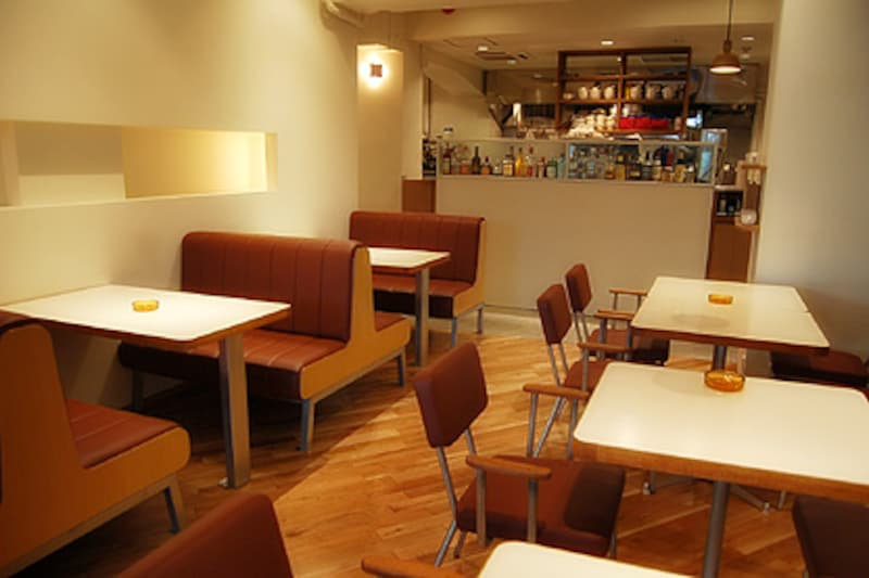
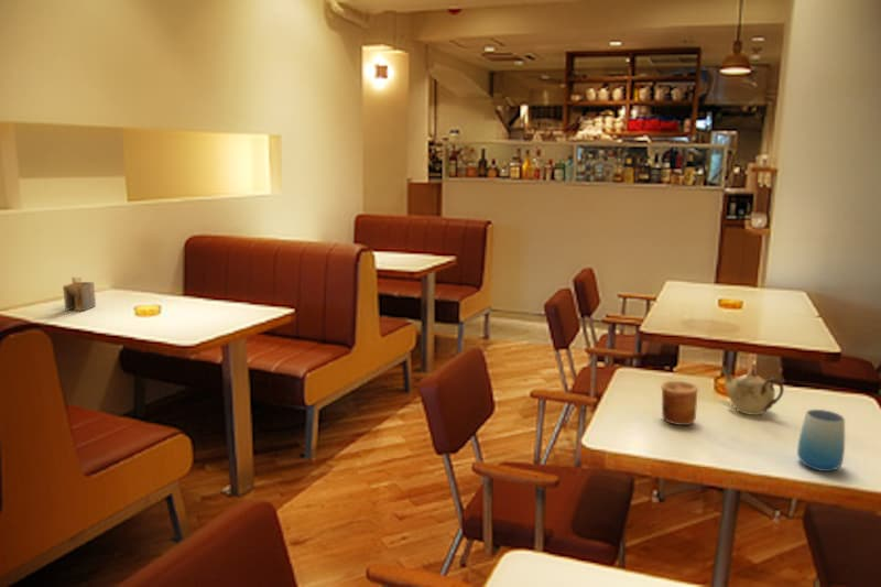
+ napkin holder [62,276,97,312]
+ teapot [717,365,785,416]
+ cup [660,380,699,426]
+ cup [796,409,846,472]
